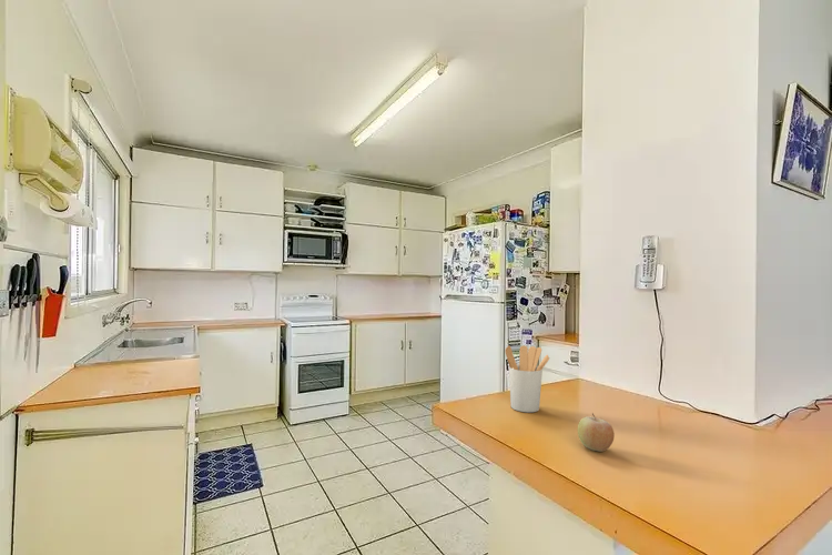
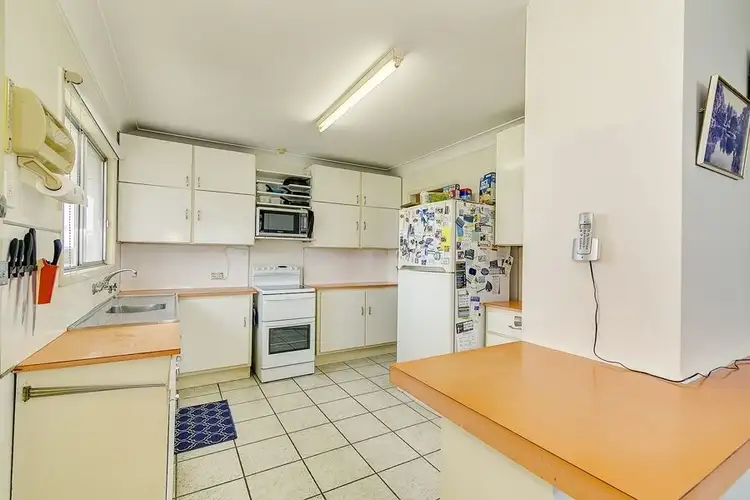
- fruit [577,412,616,453]
- utensil holder [504,344,550,413]
